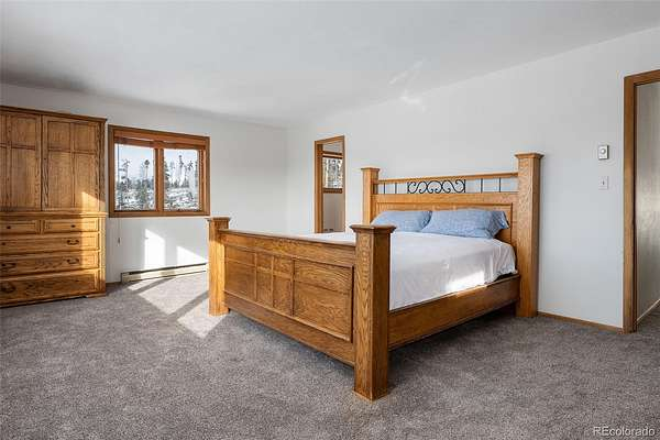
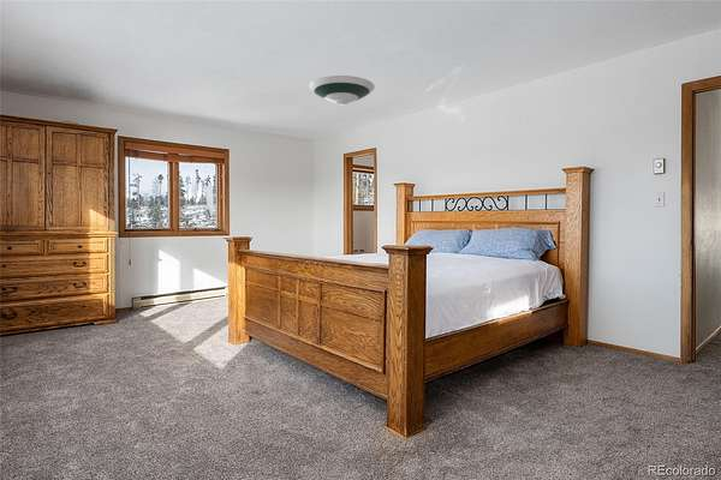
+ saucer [308,74,375,106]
